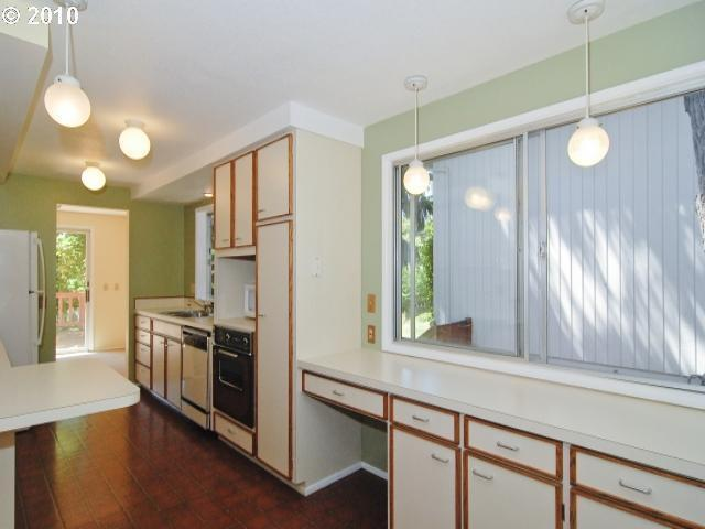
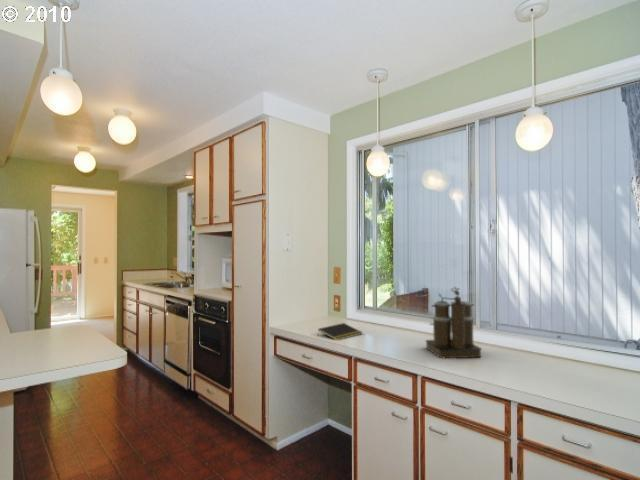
+ coffee maker [424,286,483,359]
+ notepad [317,322,363,341]
